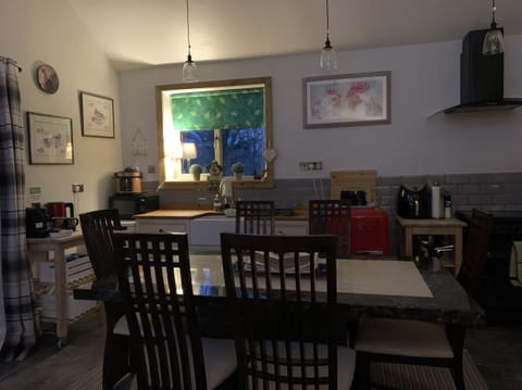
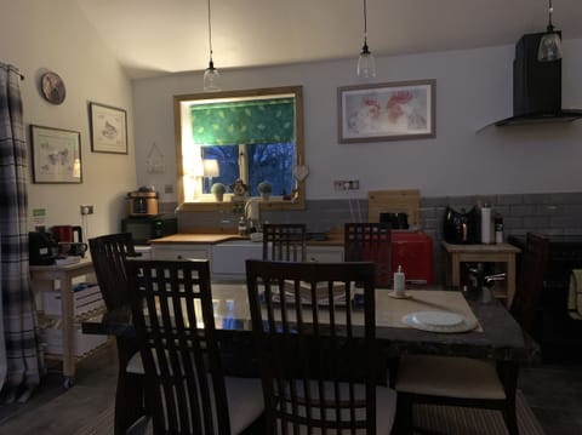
+ chinaware [400,310,478,333]
+ candle [387,267,412,299]
